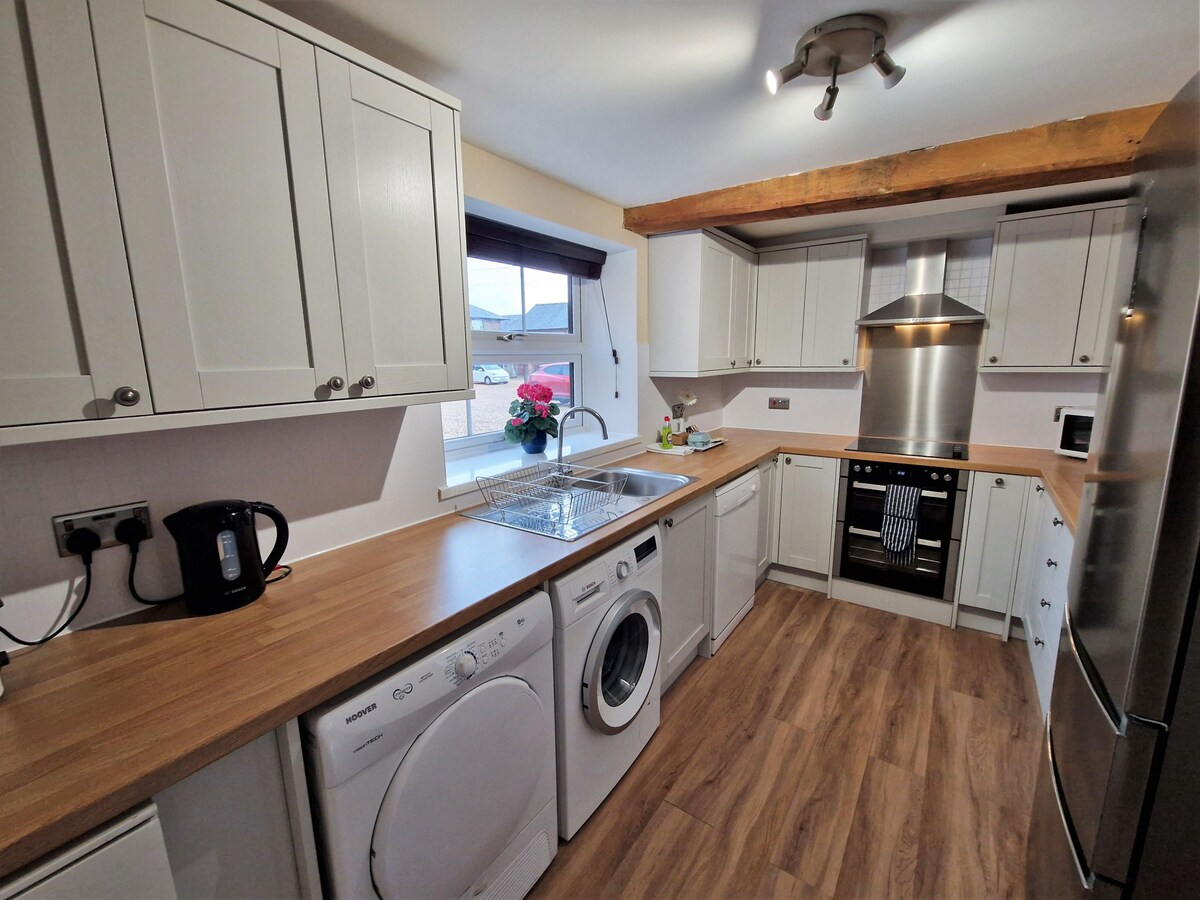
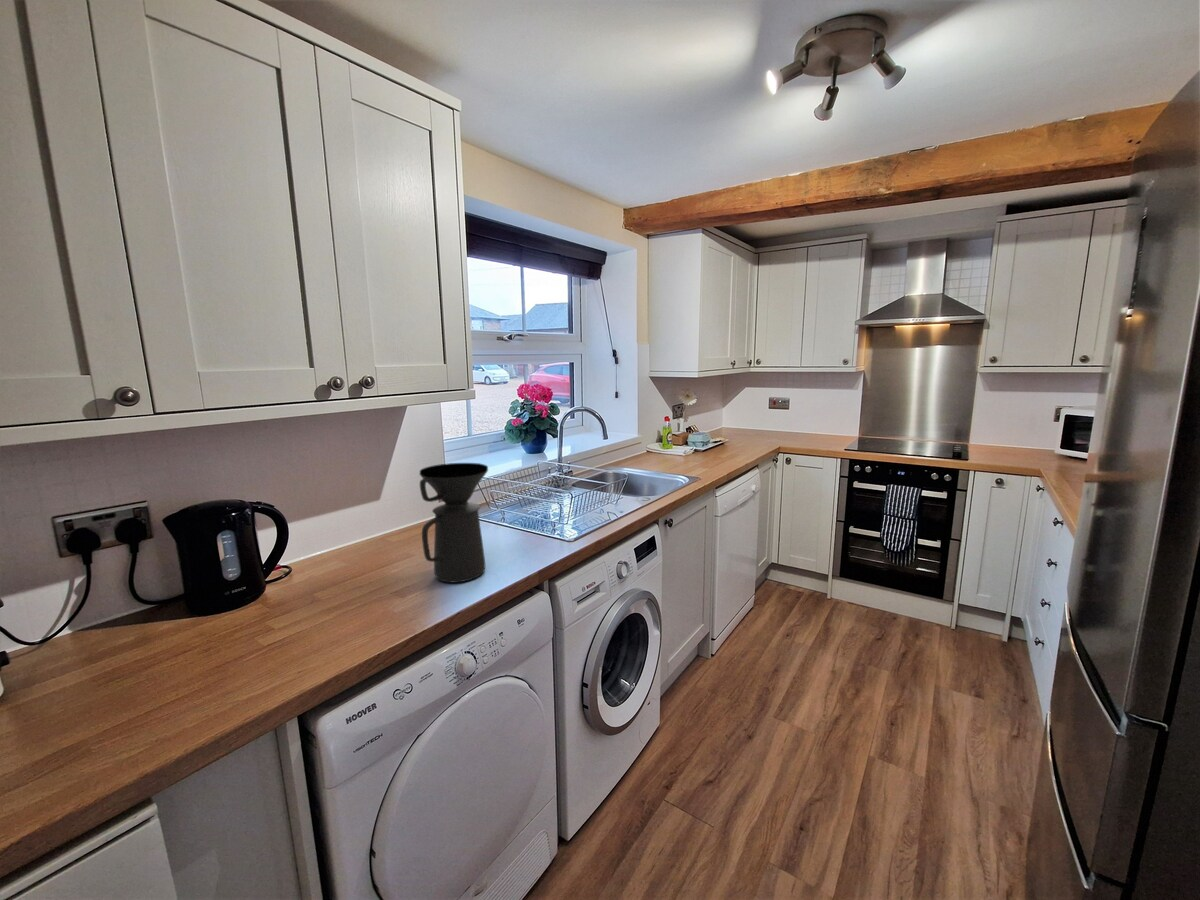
+ coffee maker [418,462,489,583]
